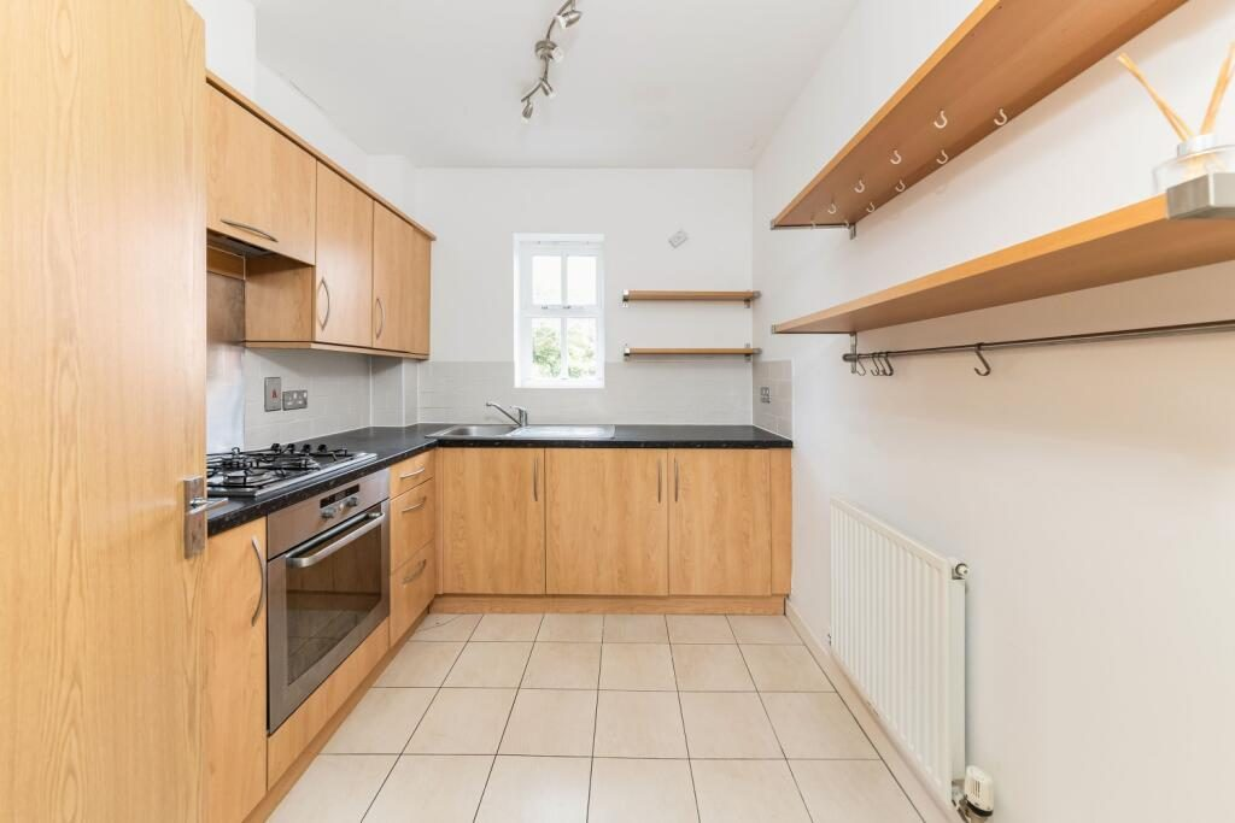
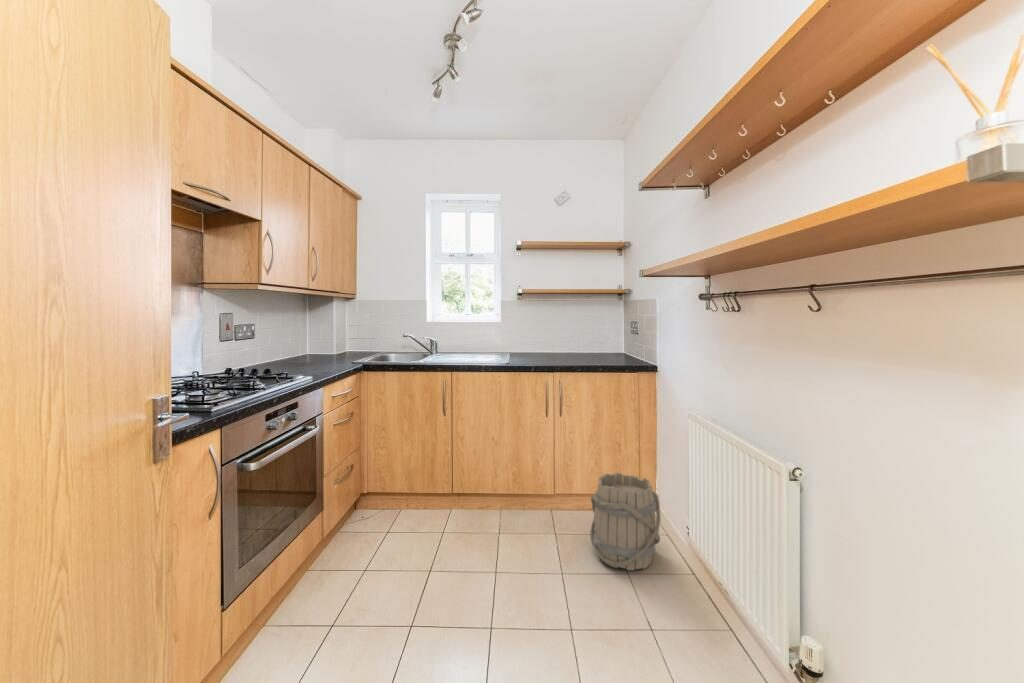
+ bucket [589,471,662,571]
